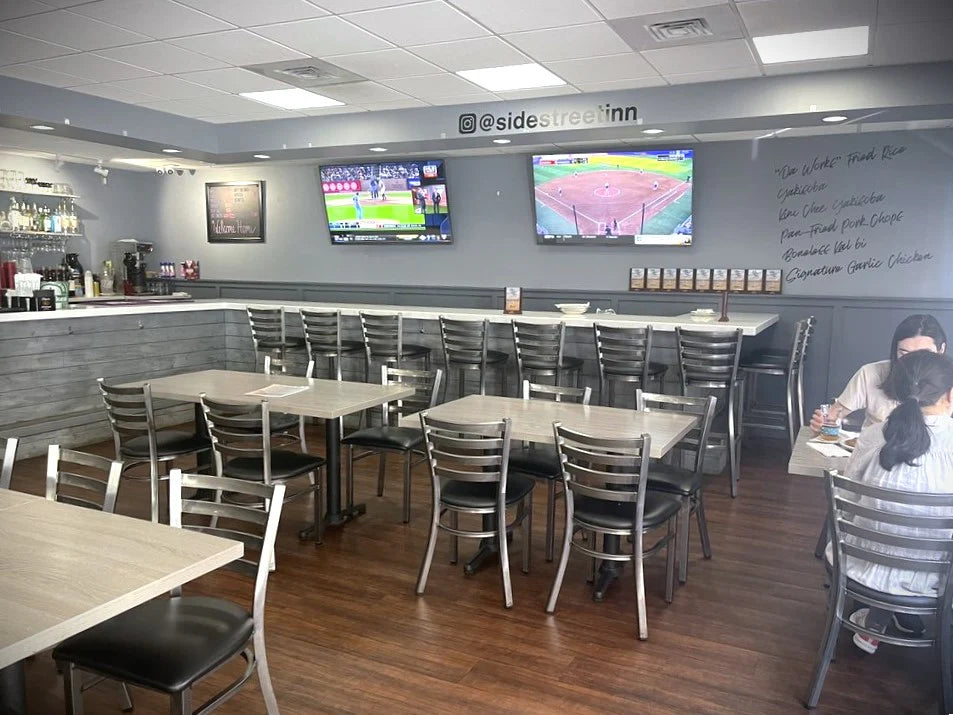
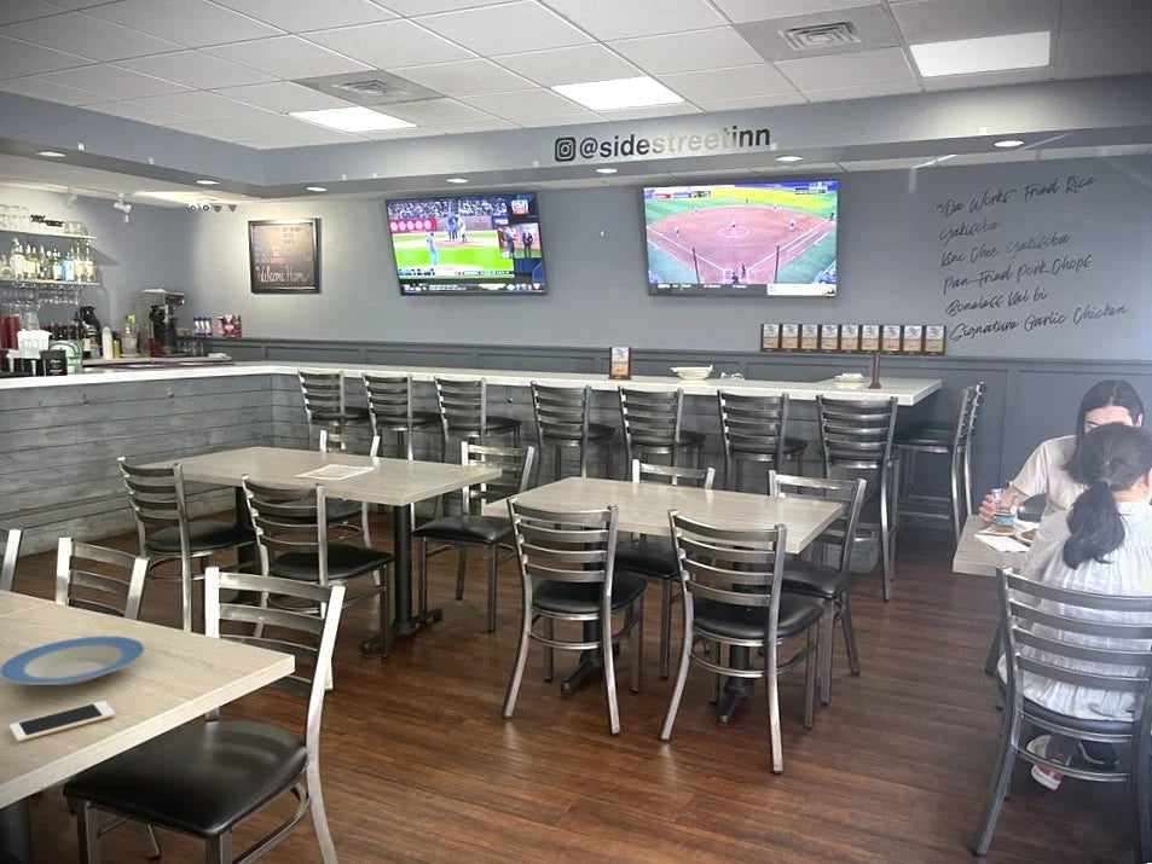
+ cell phone [8,700,116,743]
+ plate [0,634,146,686]
